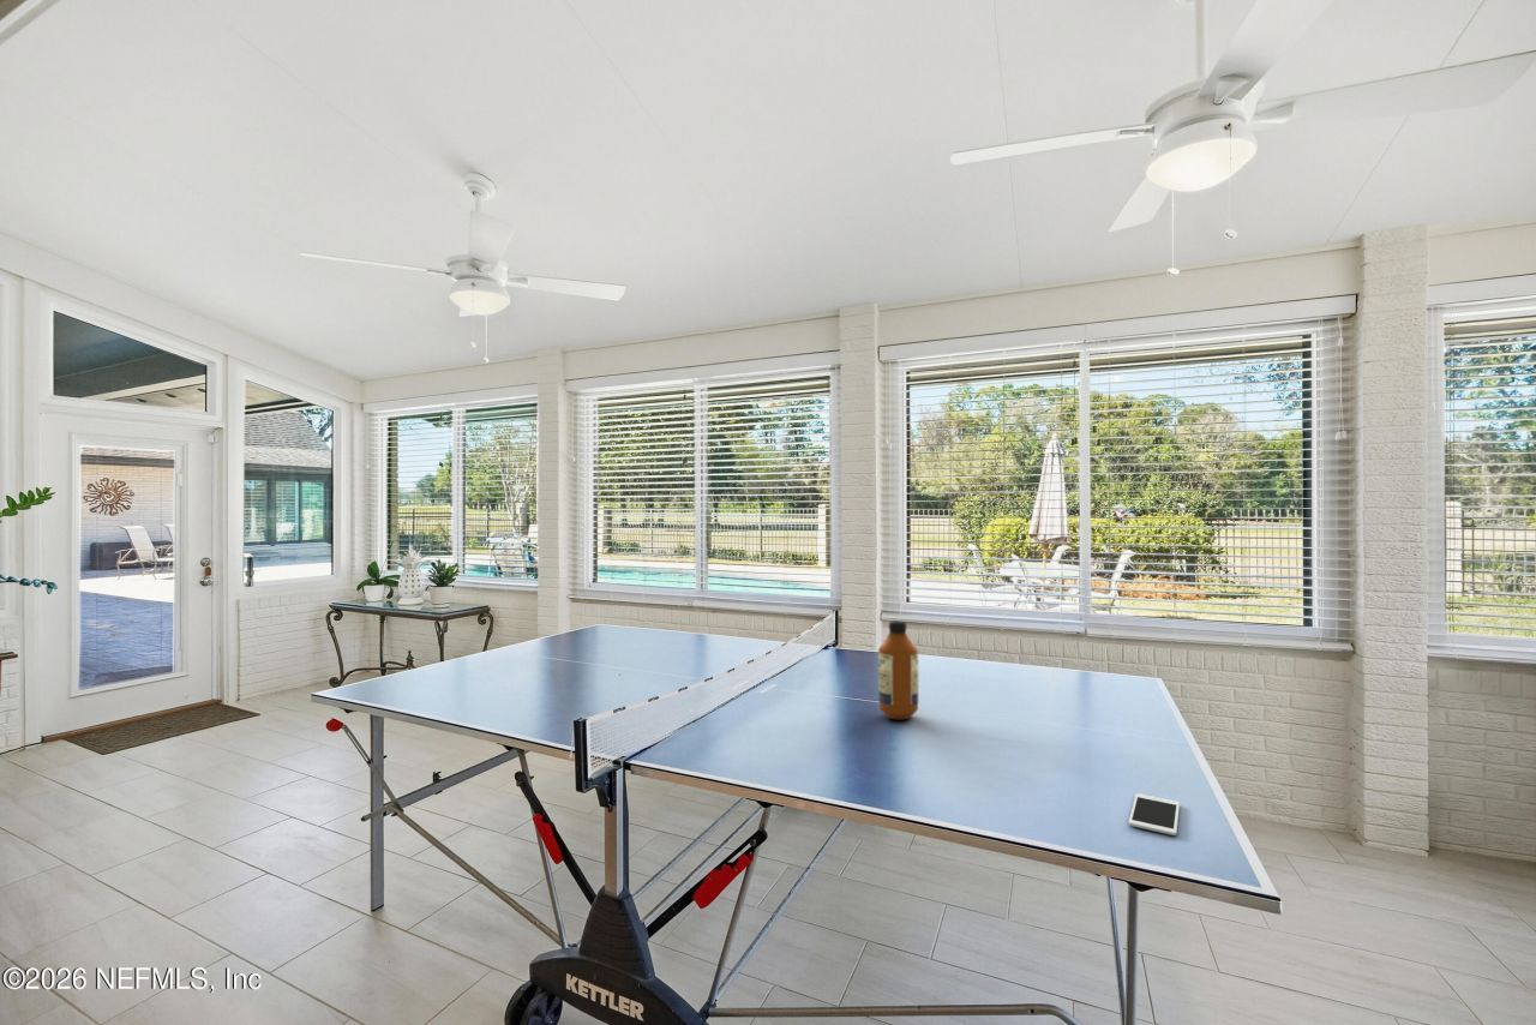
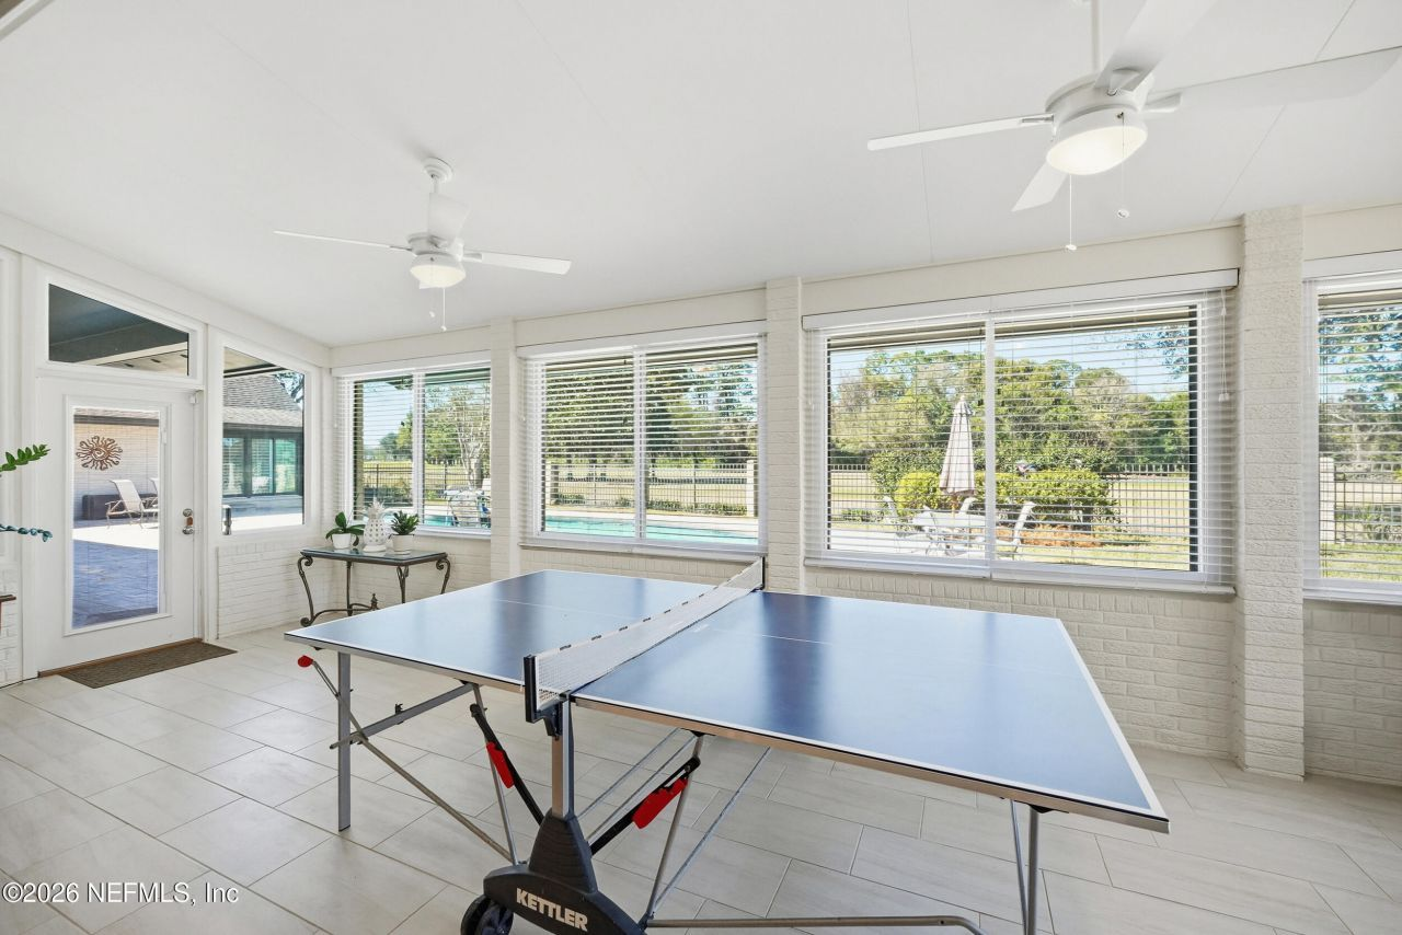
- cell phone [1128,792,1181,837]
- bottle [877,619,919,721]
